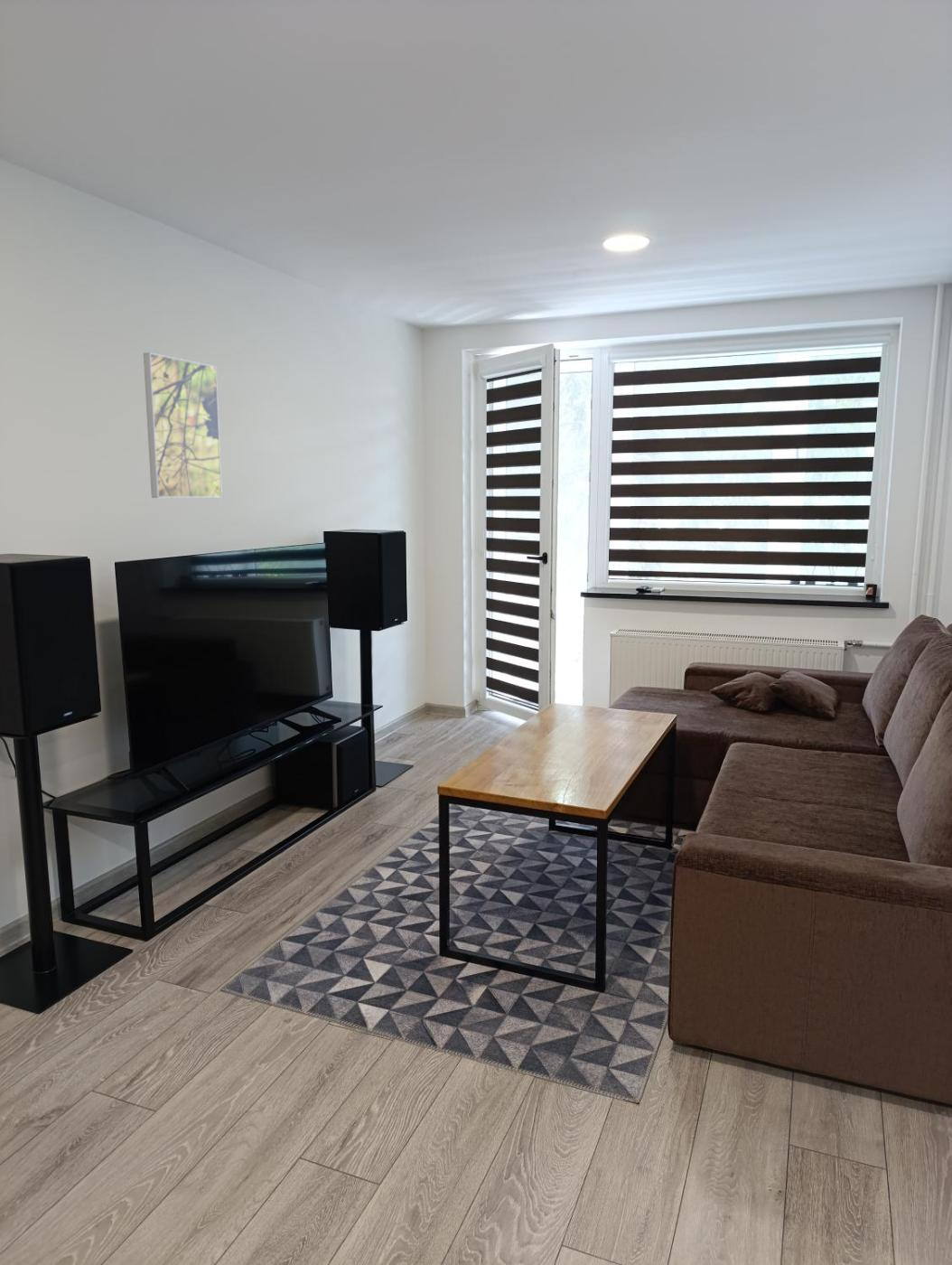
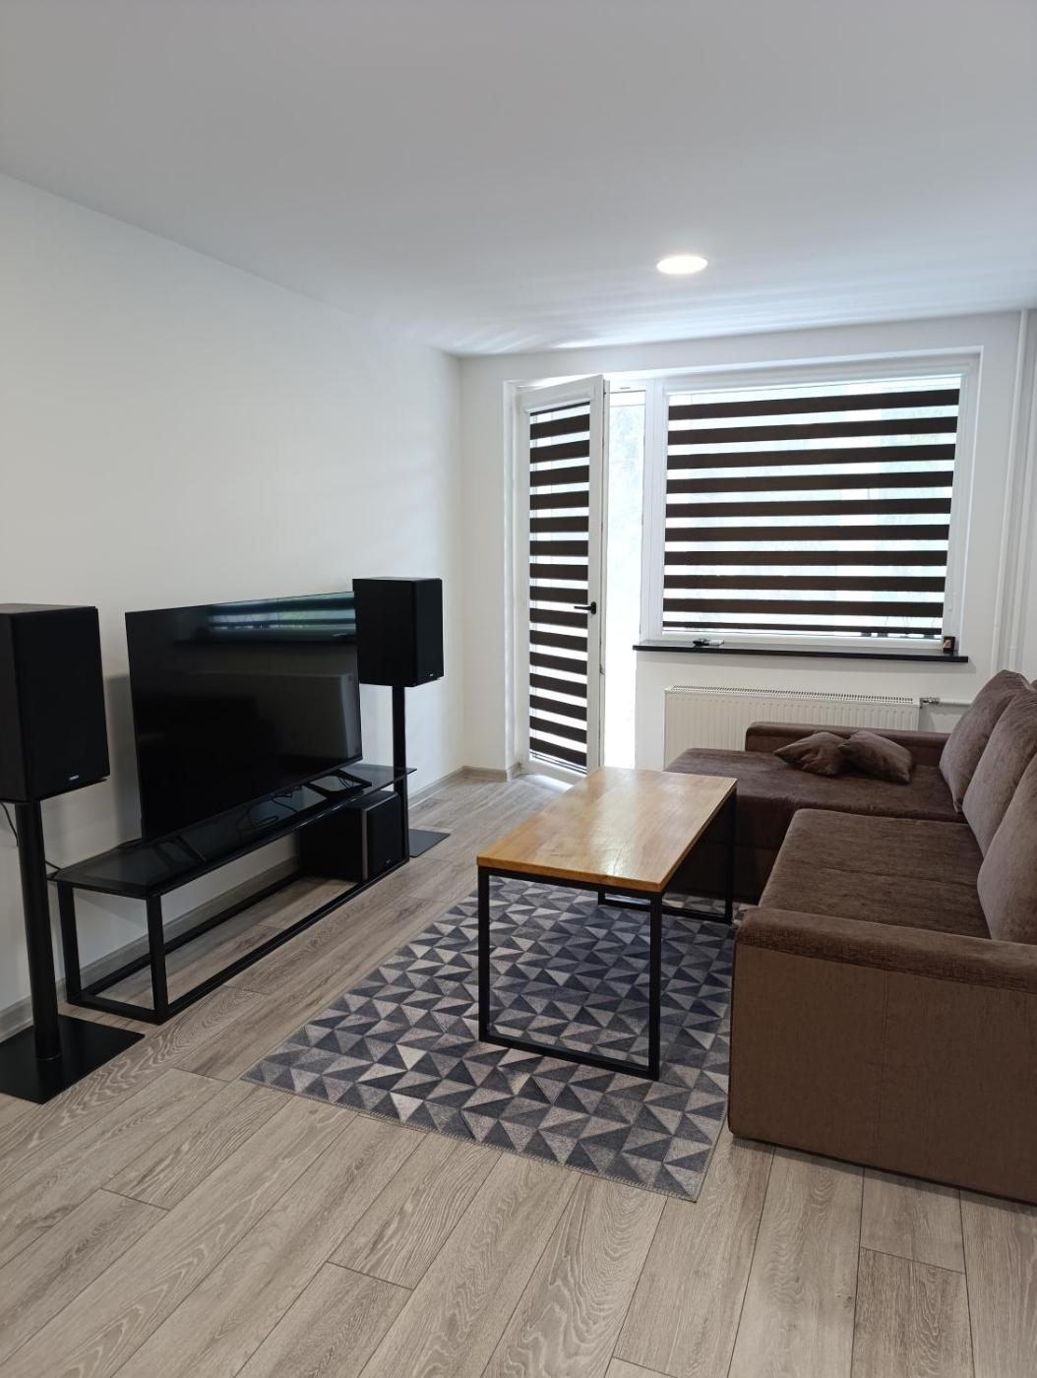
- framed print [143,351,223,499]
